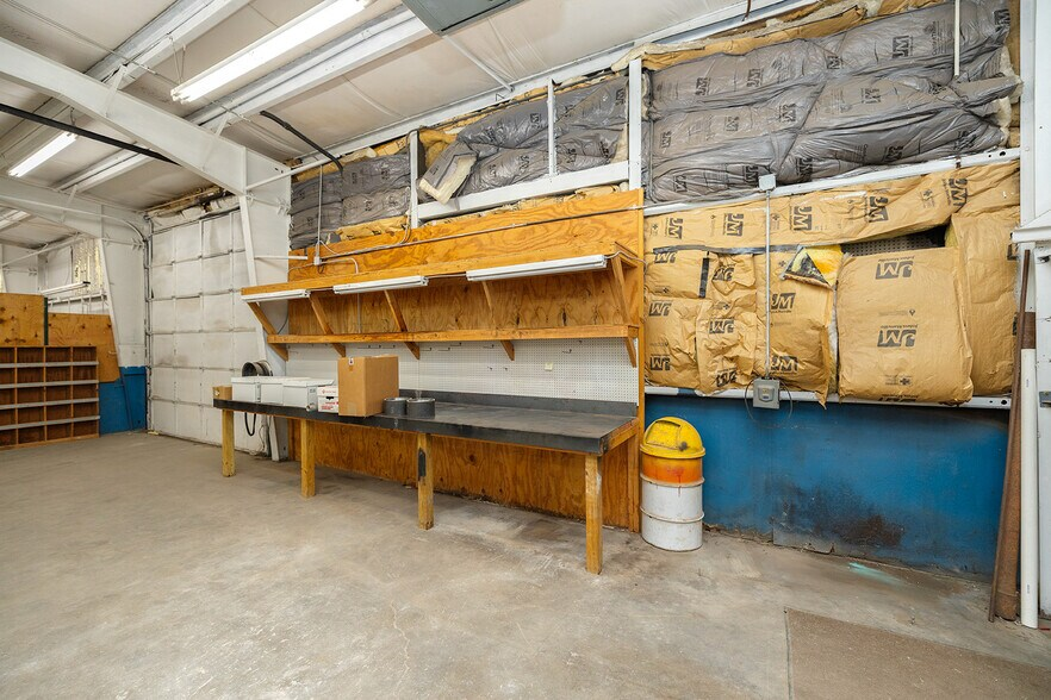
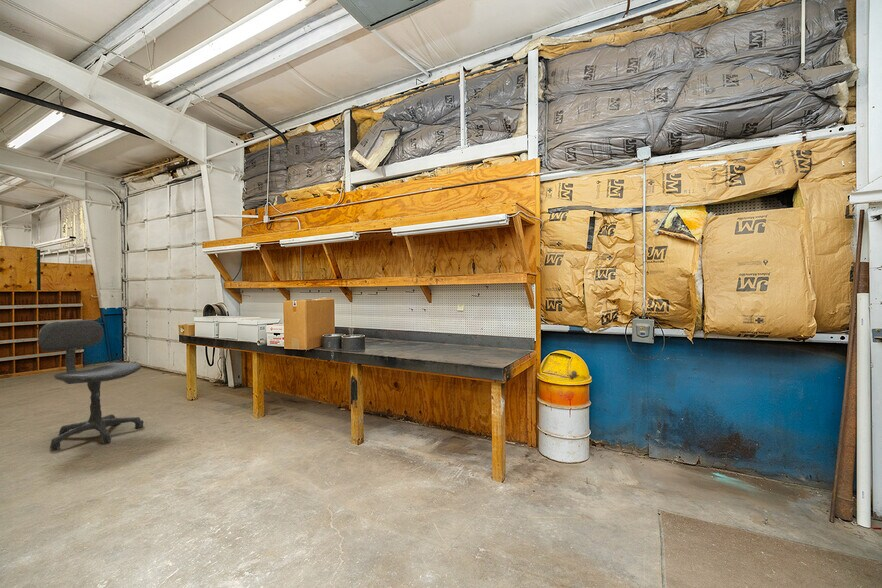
+ office chair [37,319,144,452]
